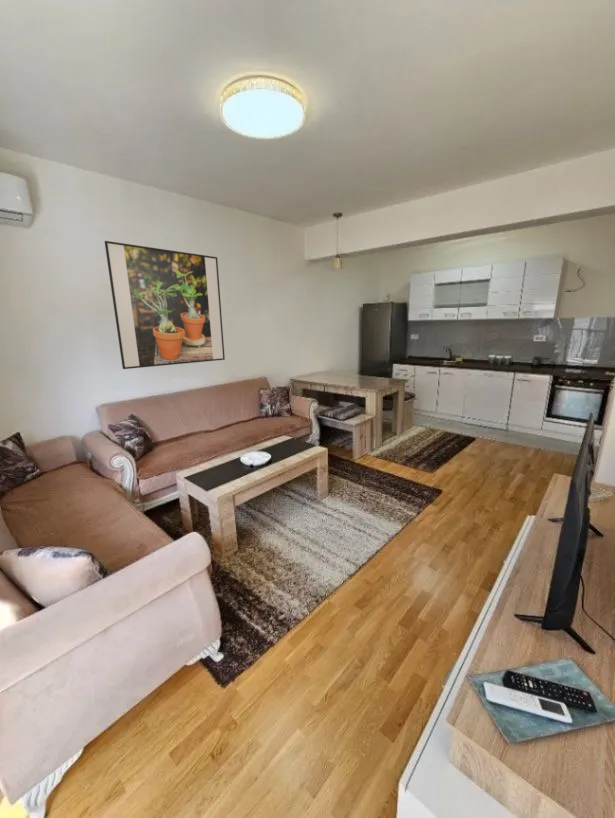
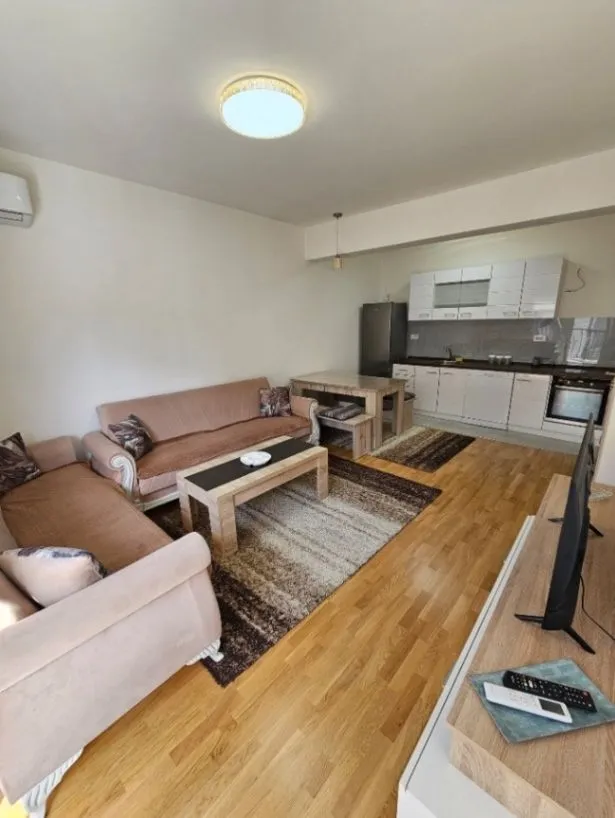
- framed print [104,240,226,370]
